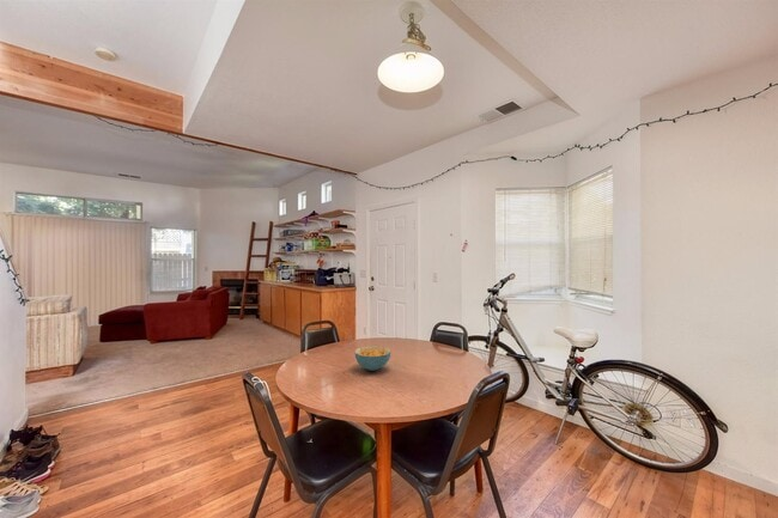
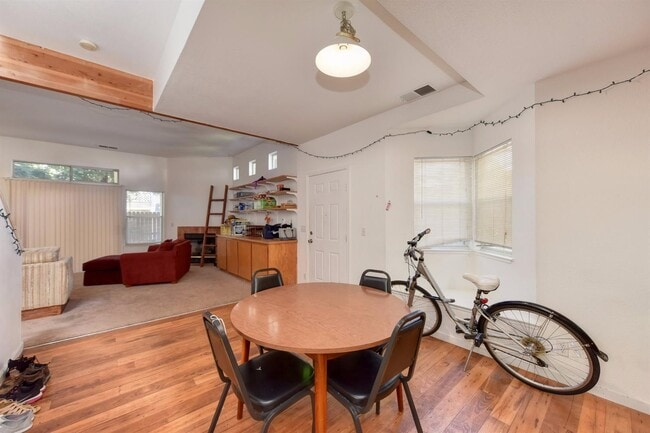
- cereal bowl [354,345,391,372]
